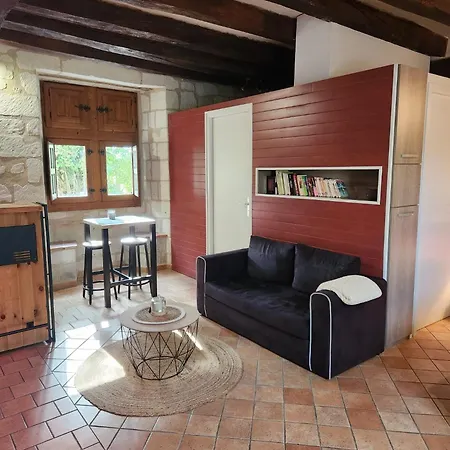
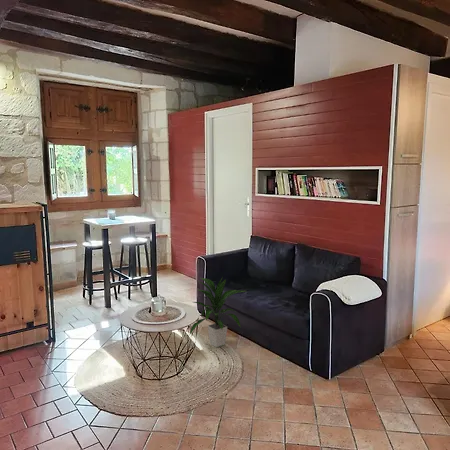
+ indoor plant [188,276,246,348]
